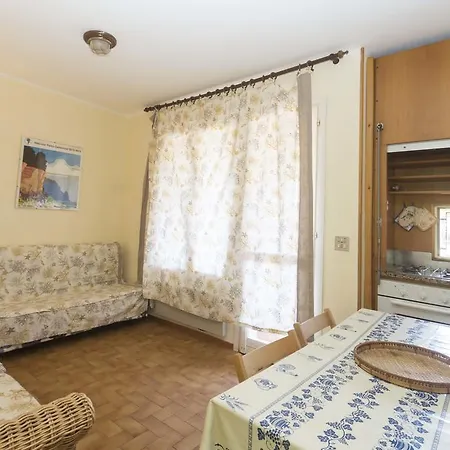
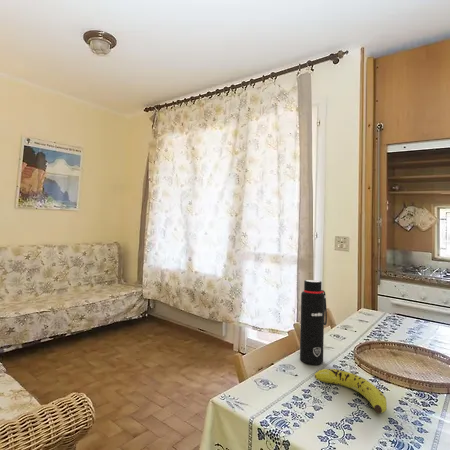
+ water bottle [299,279,328,365]
+ fruit [313,368,388,414]
